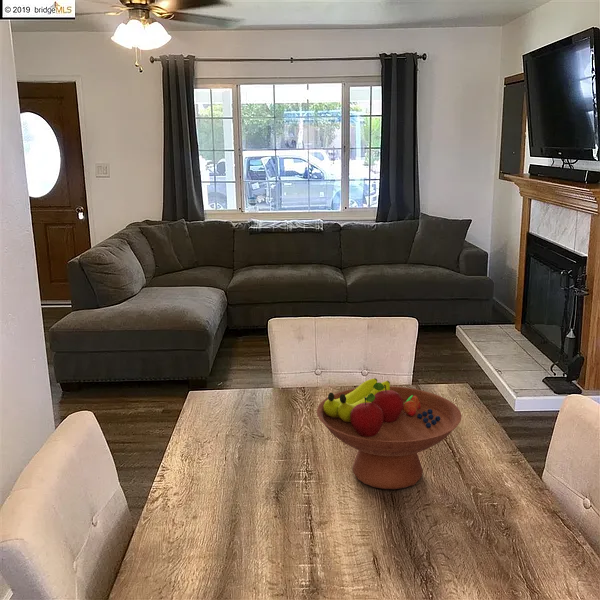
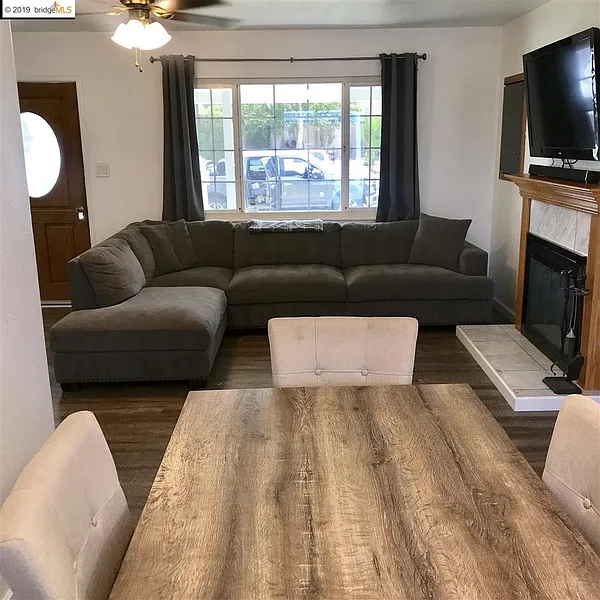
- fruit bowl [316,377,462,490]
